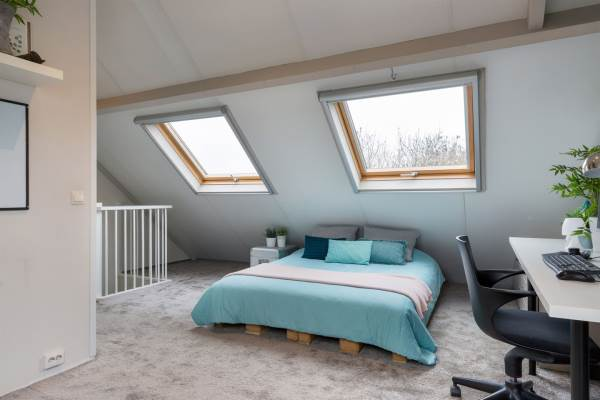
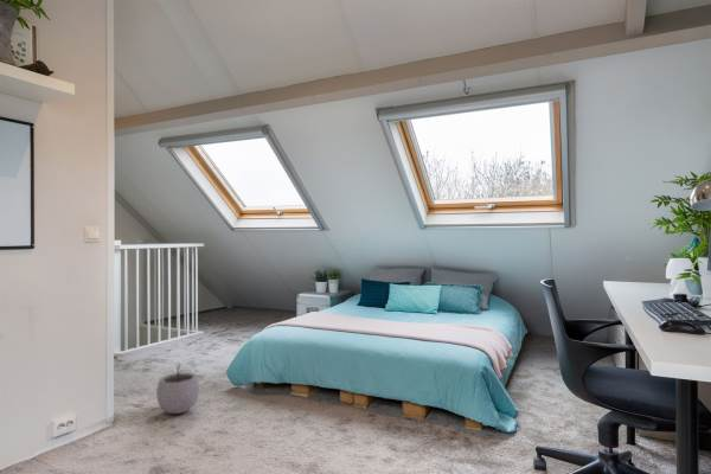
+ plant pot [155,363,200,415]
